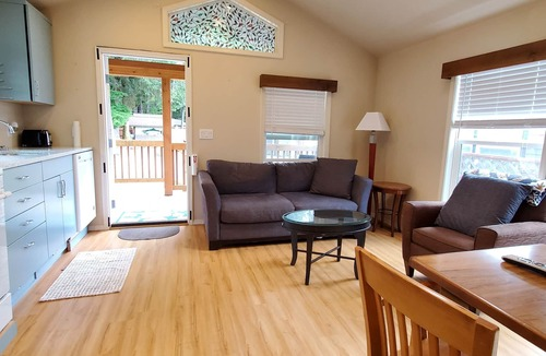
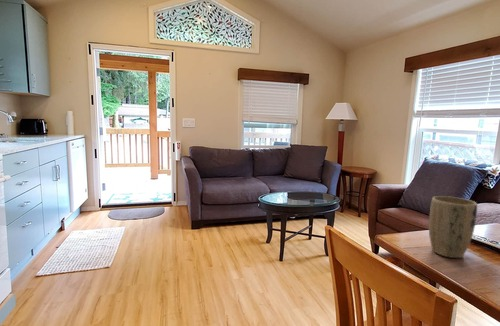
+ plant pot [428,195,478,259]
